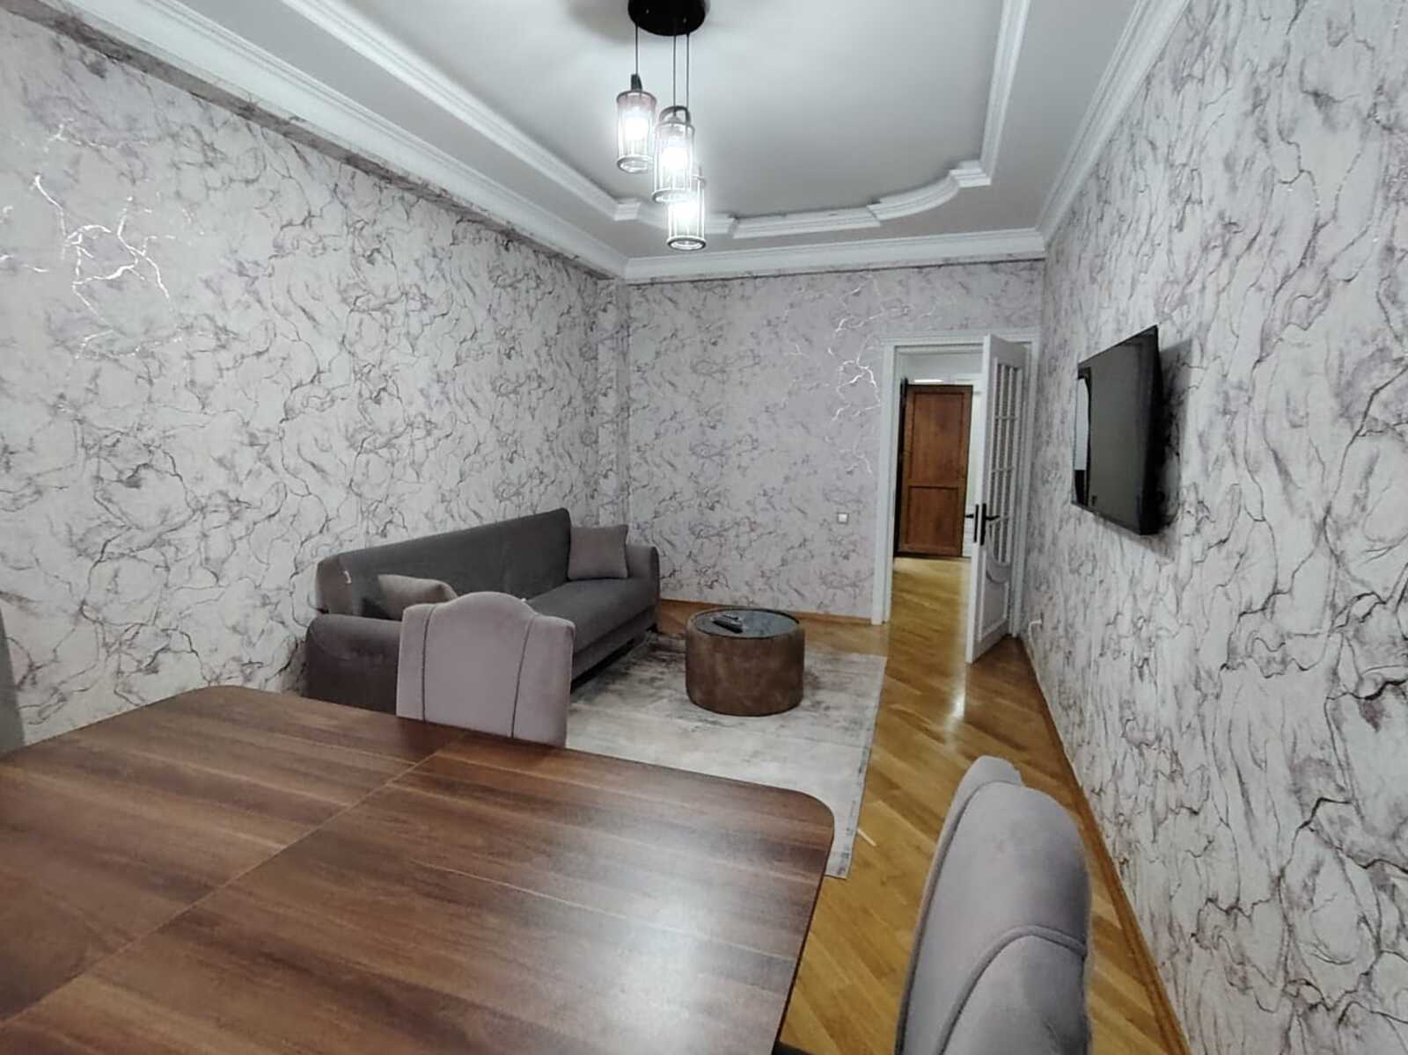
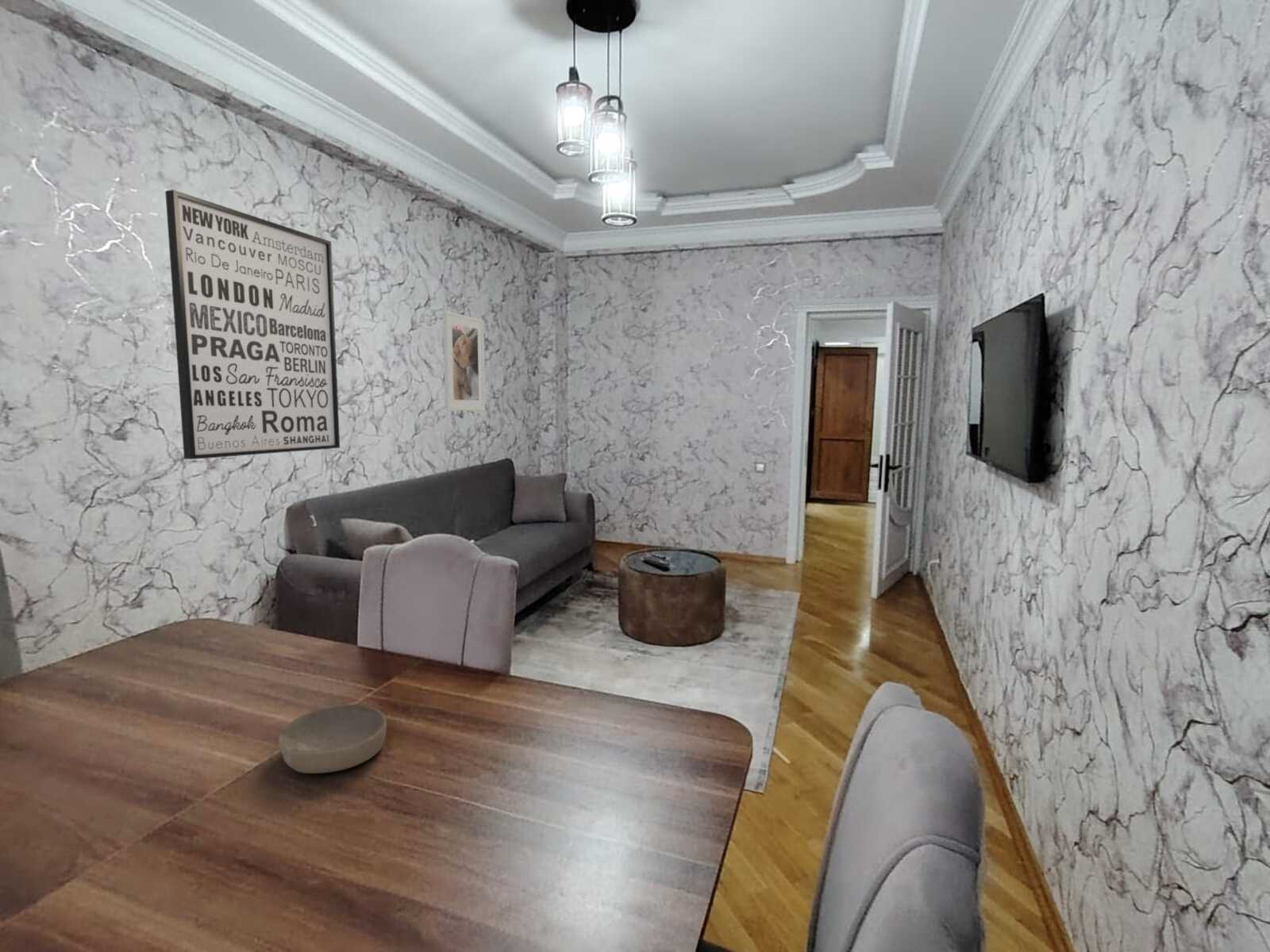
+ wall art [164,189,341,460]
+ bowl [278,704,387,774]
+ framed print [442,310,486,412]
